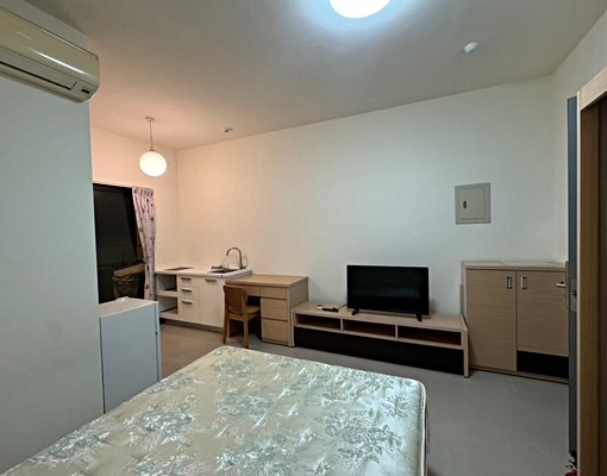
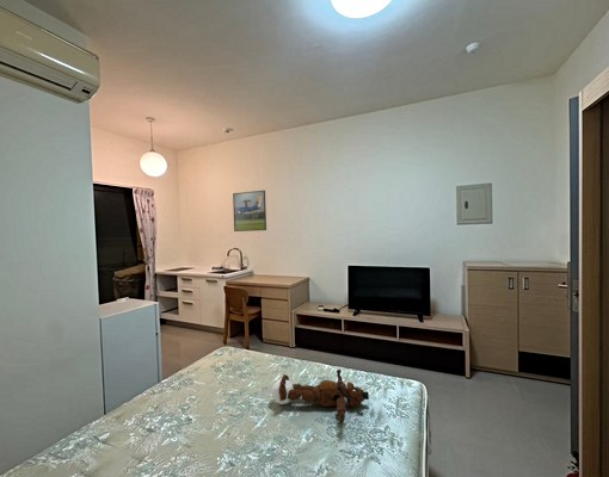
+ teddy bear [271,368,370,425]
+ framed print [232,190,267,233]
